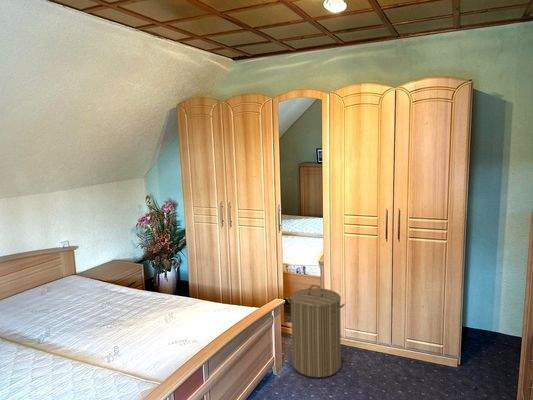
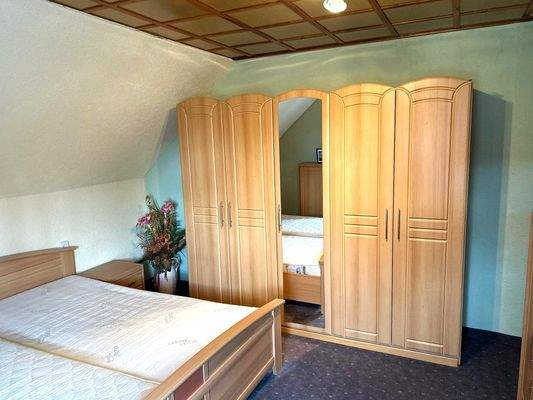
- laundry hamper [286,284,346,378]
